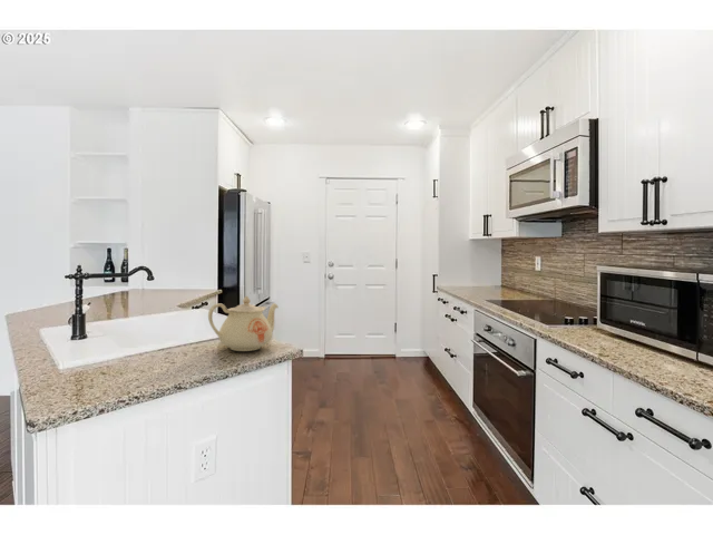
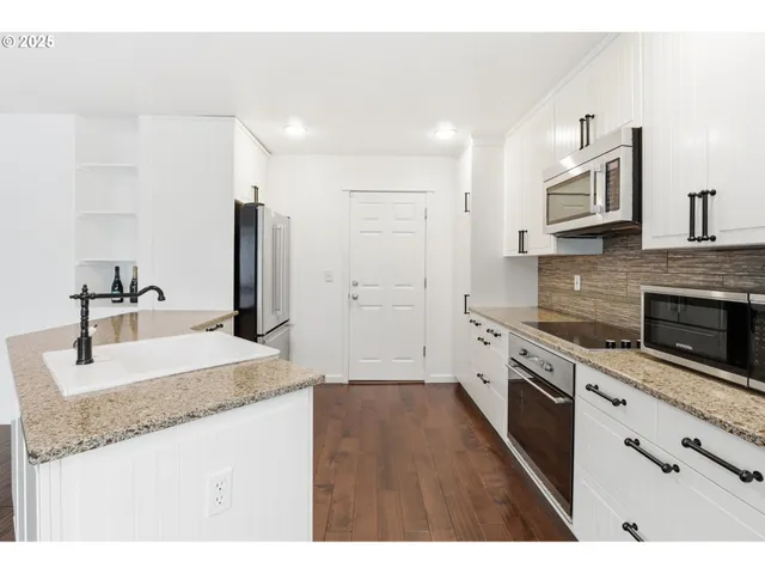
- teapot [207,295,280,352]
